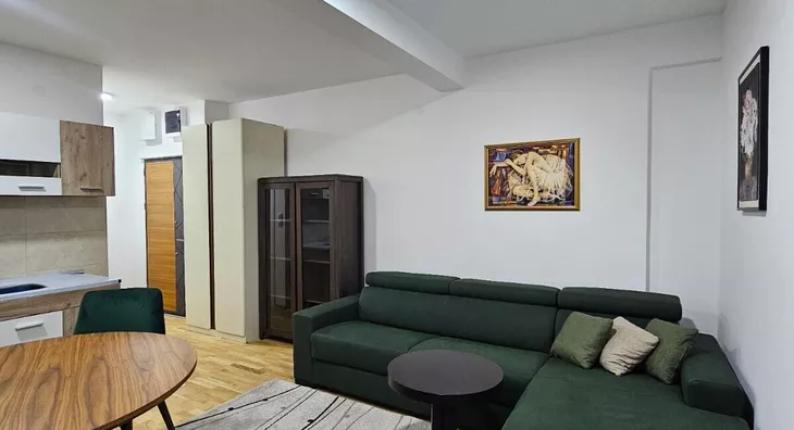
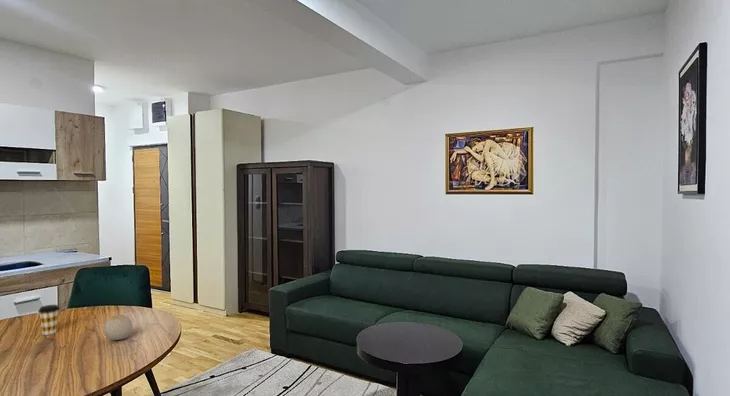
+ fruit [102,314,133,341]
+ coffee cup [37,304,61,336]
